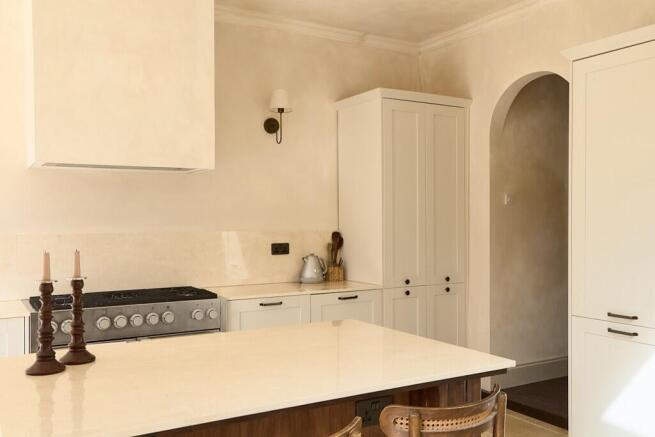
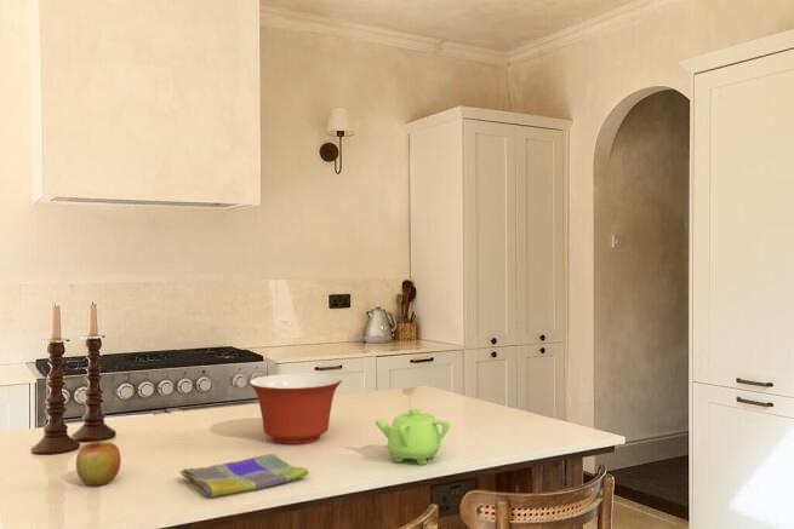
+ teapot [373,408,451,466]
+ apple [75,436,122,487]
+ mixing bowl [249,373,343,445]
+ dish towel [178,453,310,499]
